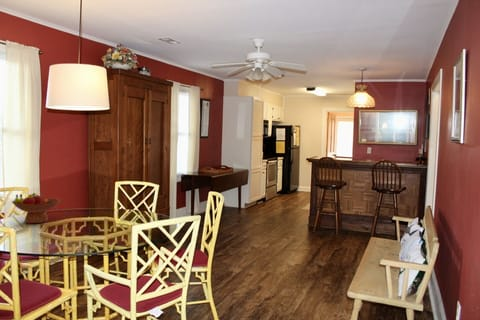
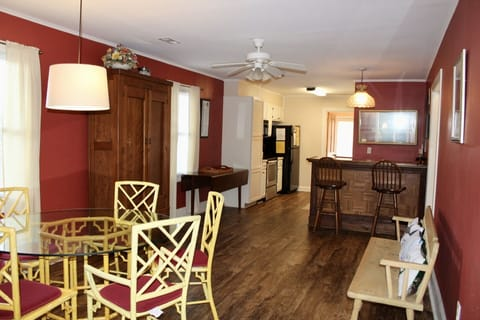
- fruit bowl [11,192,61,224]
